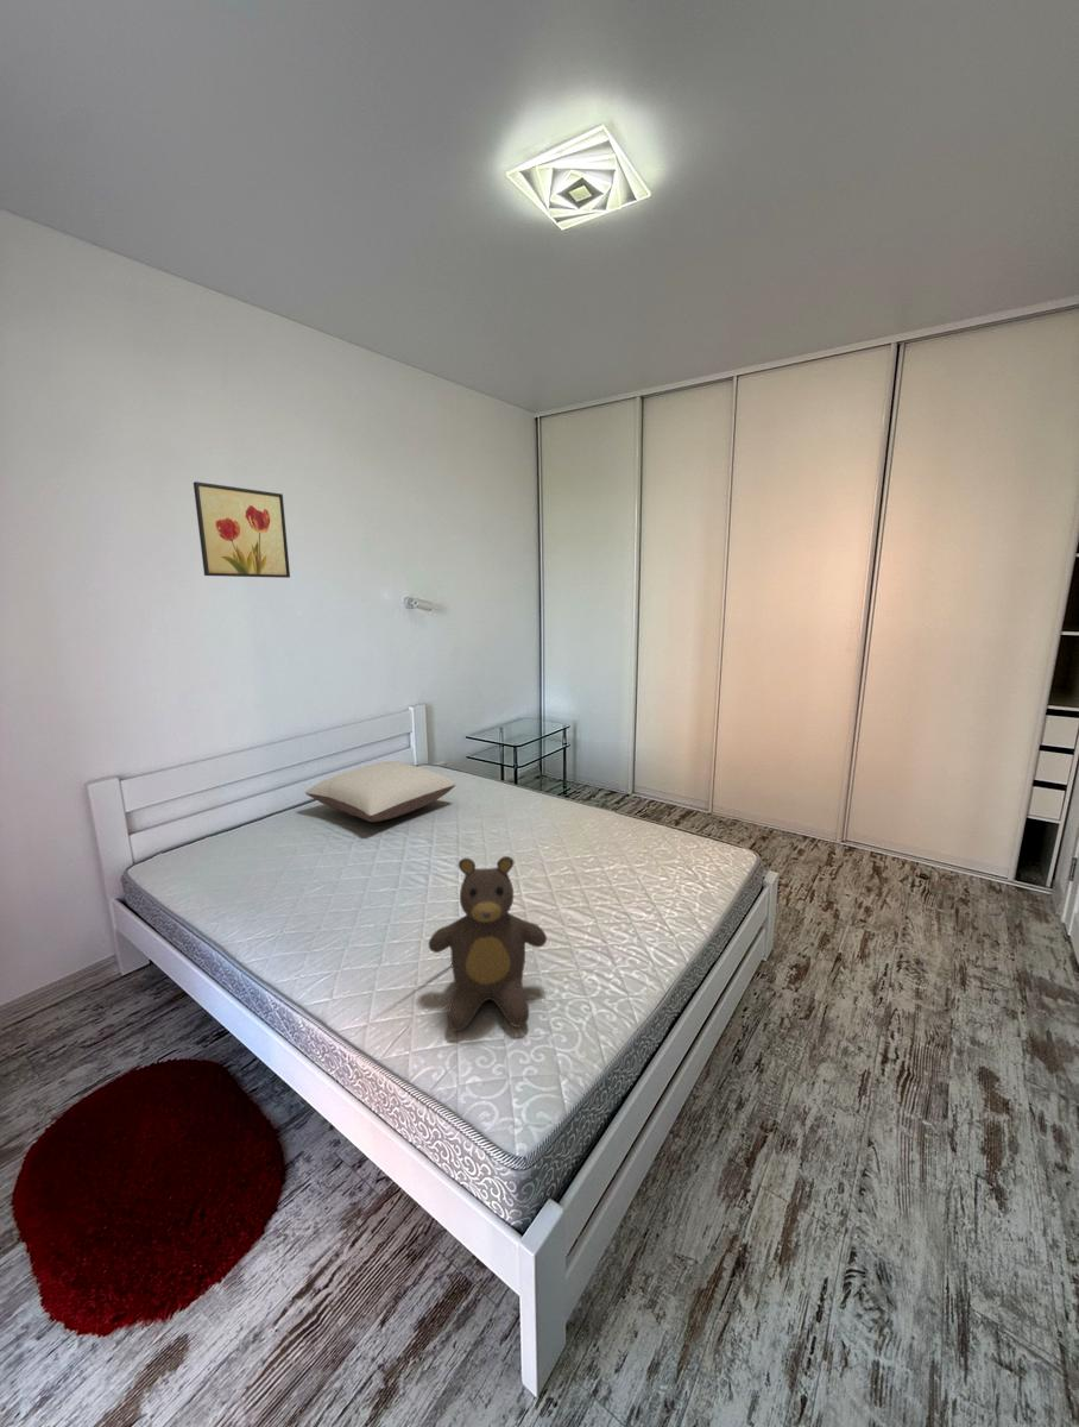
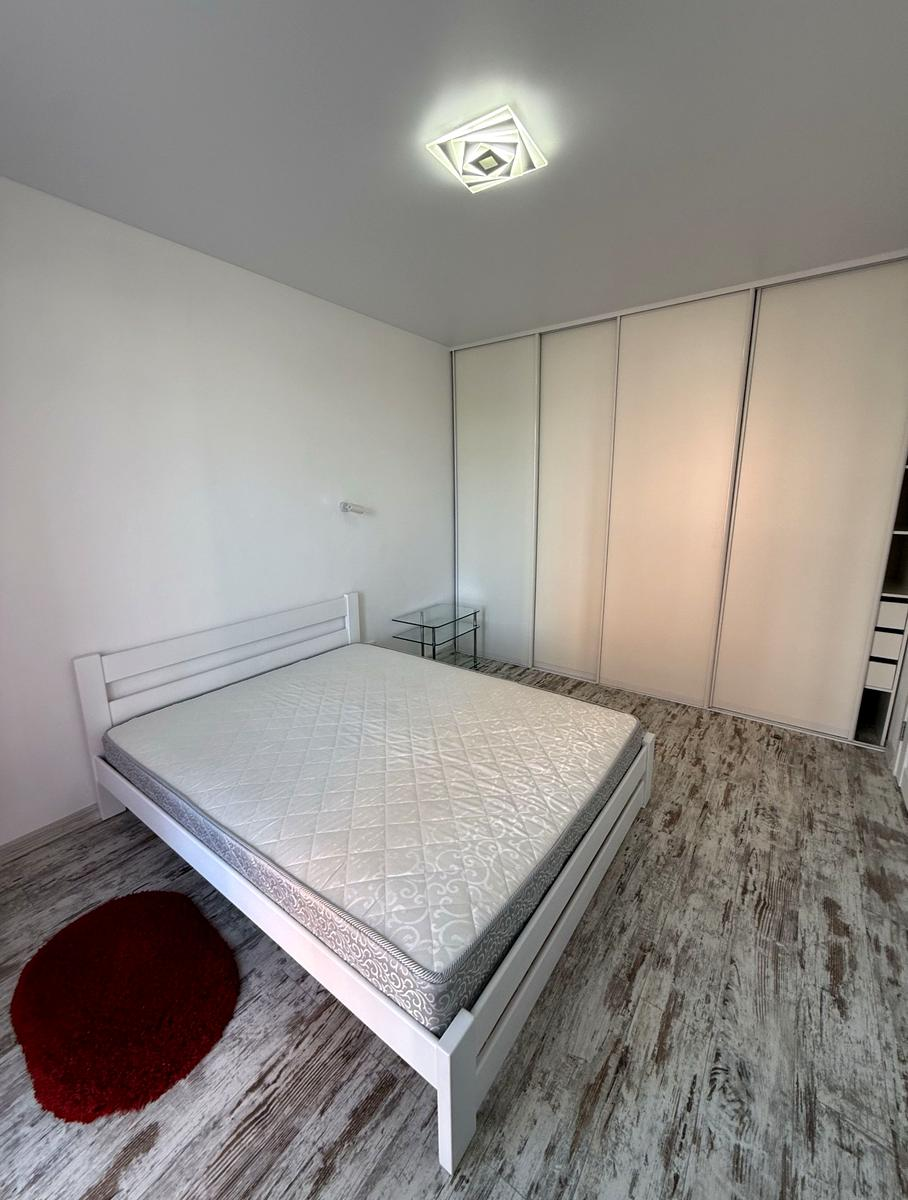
- pillow [304,760,458,823]
- wall art [193,480,291,579]
- teddy bear [428,855,548,1032]
